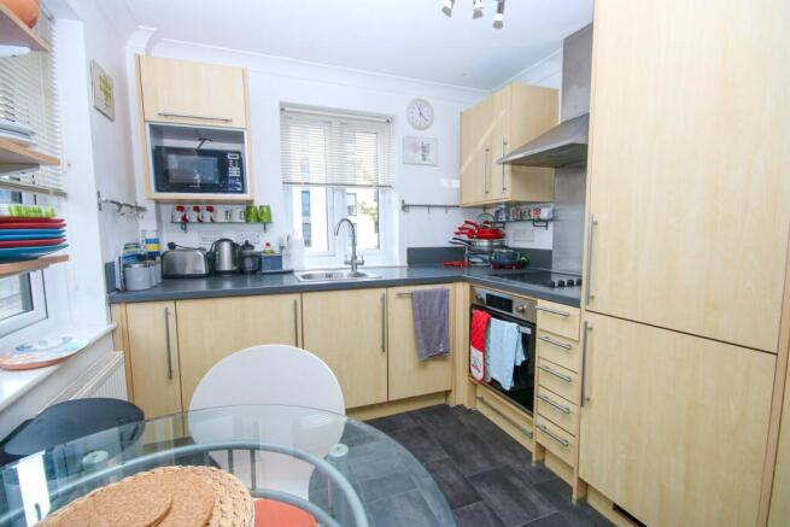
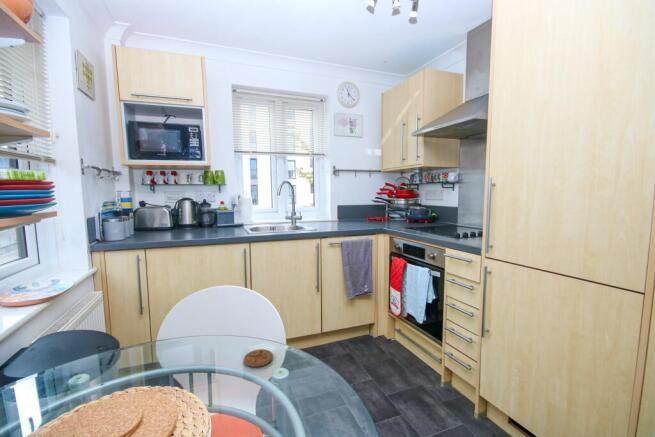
+ coaster [243,348,274,368]
